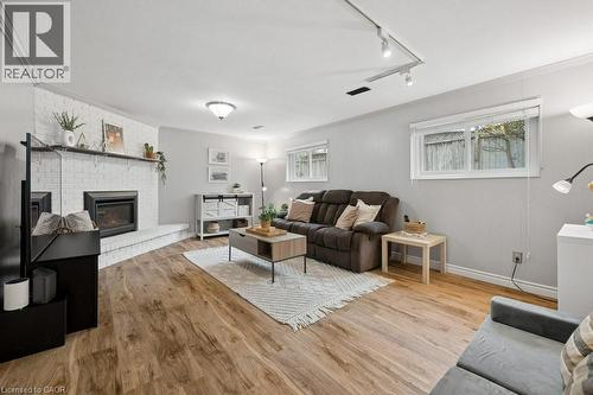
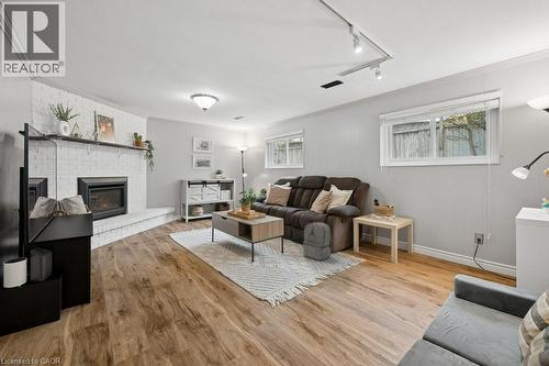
+ backpack [302,221,333,262]
